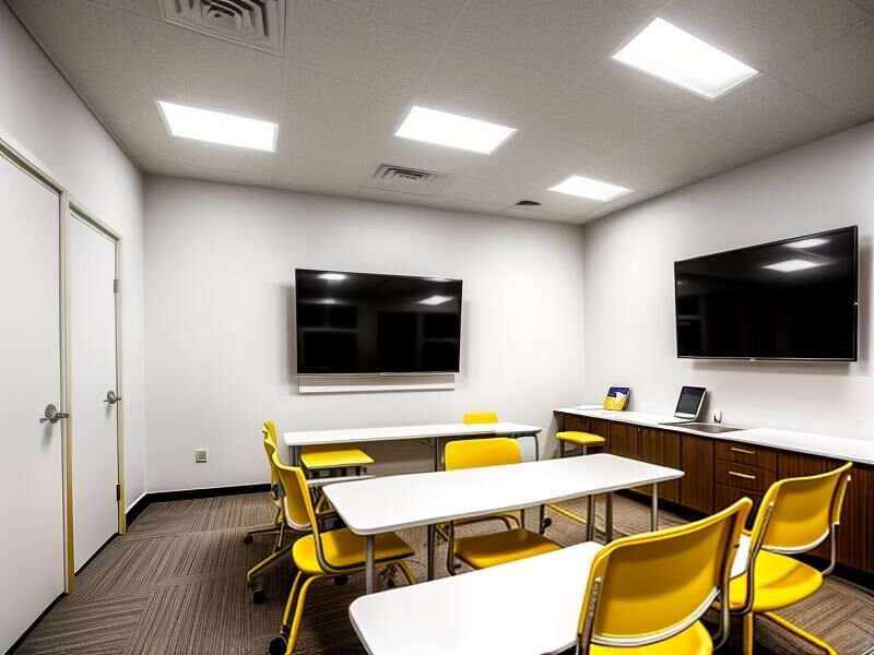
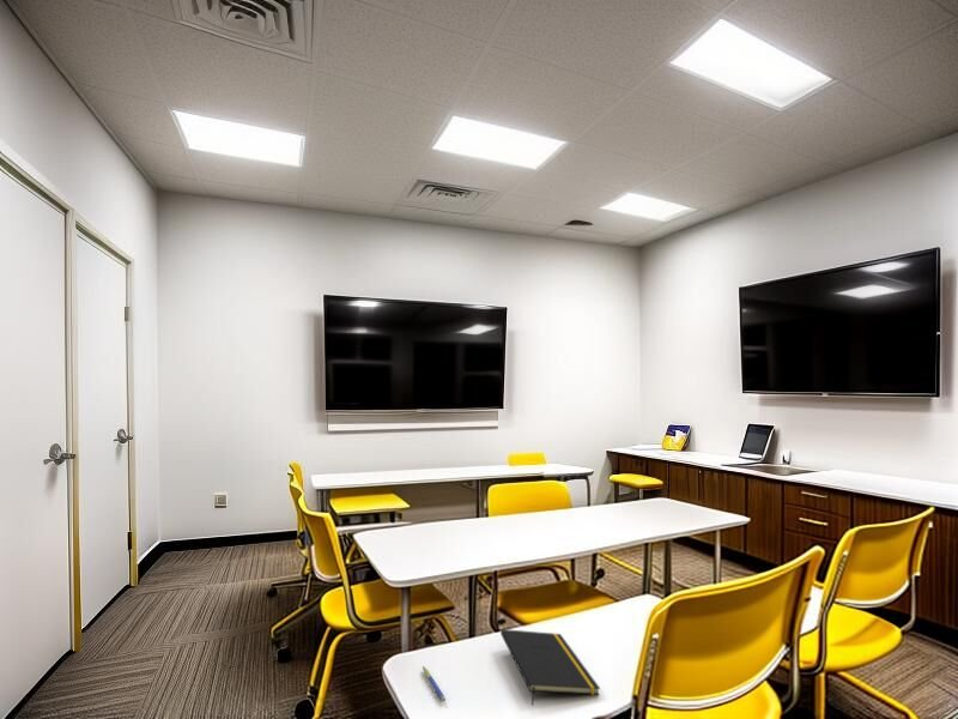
+ notepad [499,628,601,707]
+ pen [422,665,447,703]
